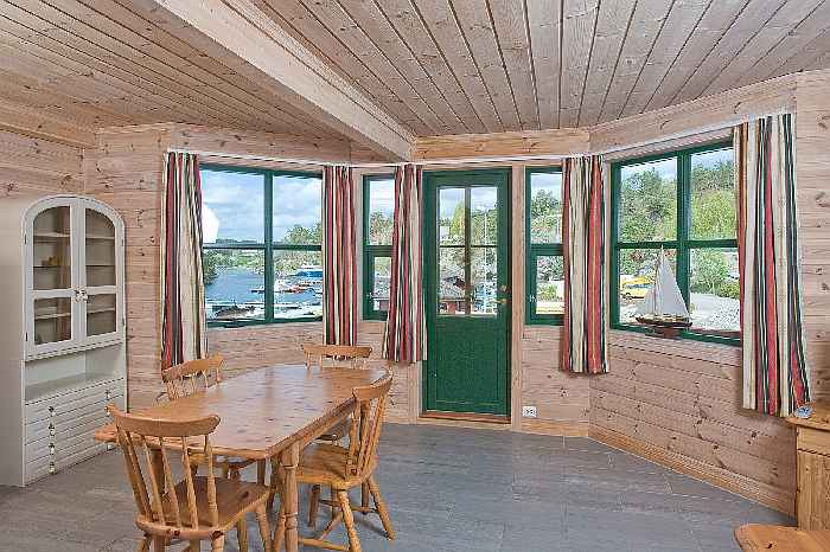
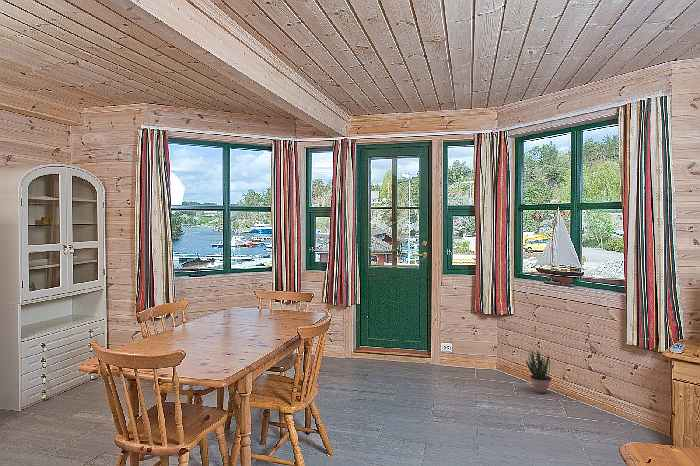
+ potted plant [525,349,553,394]
